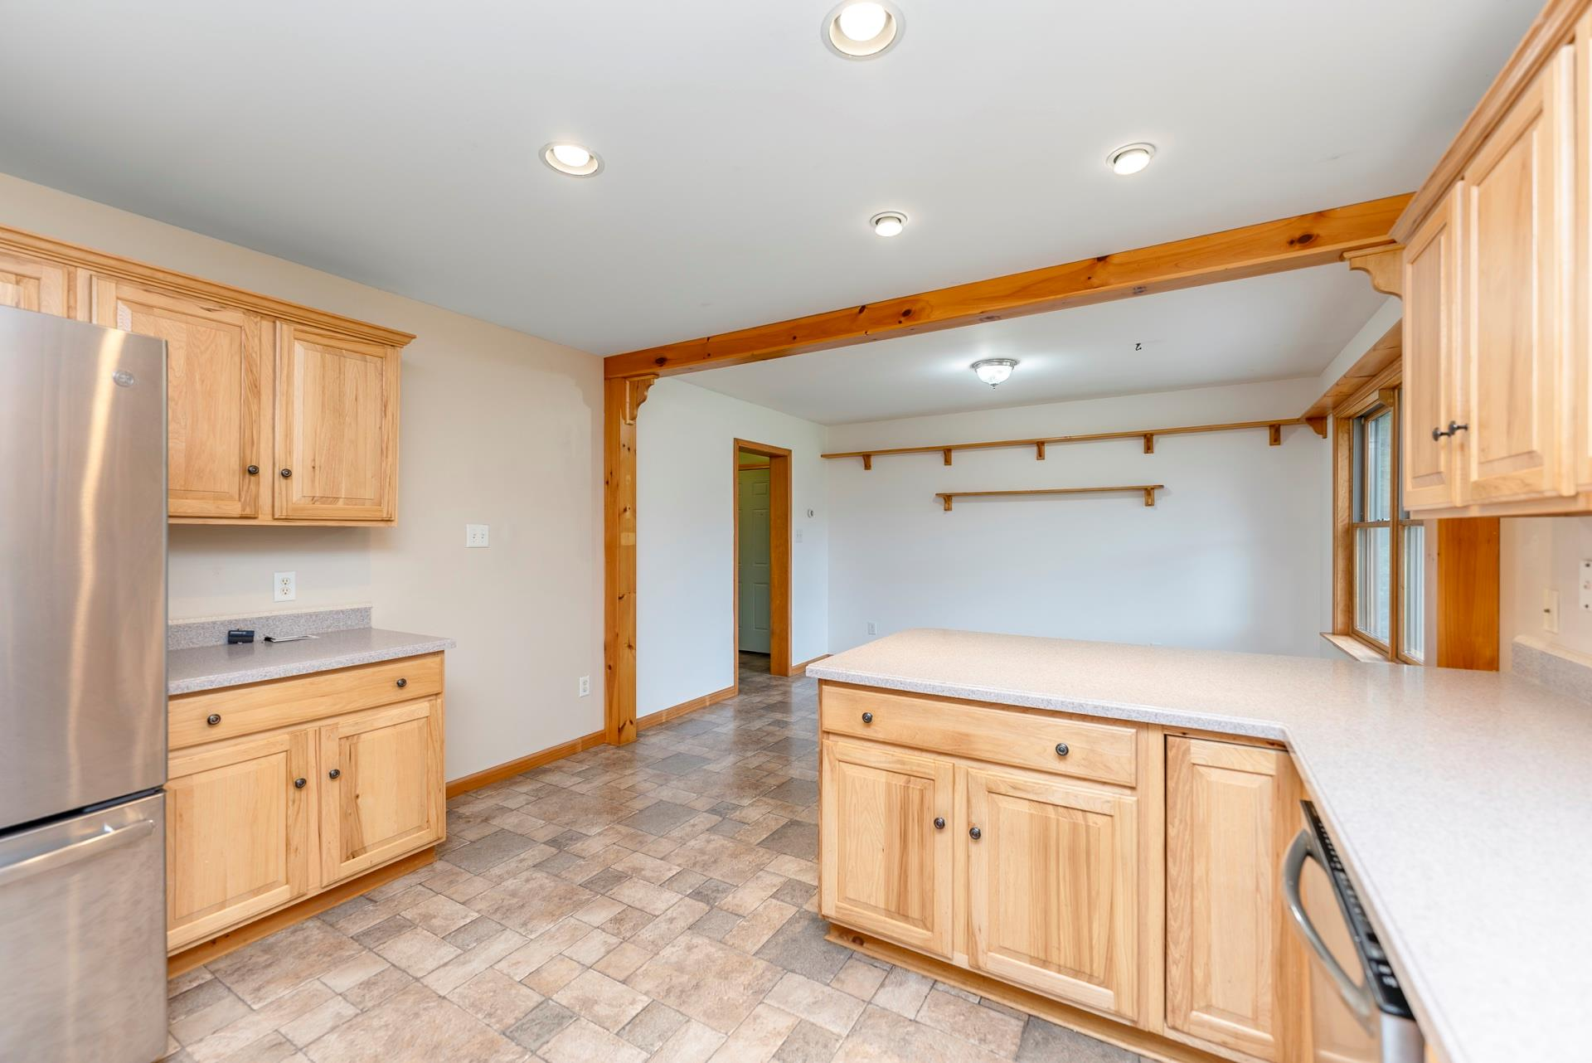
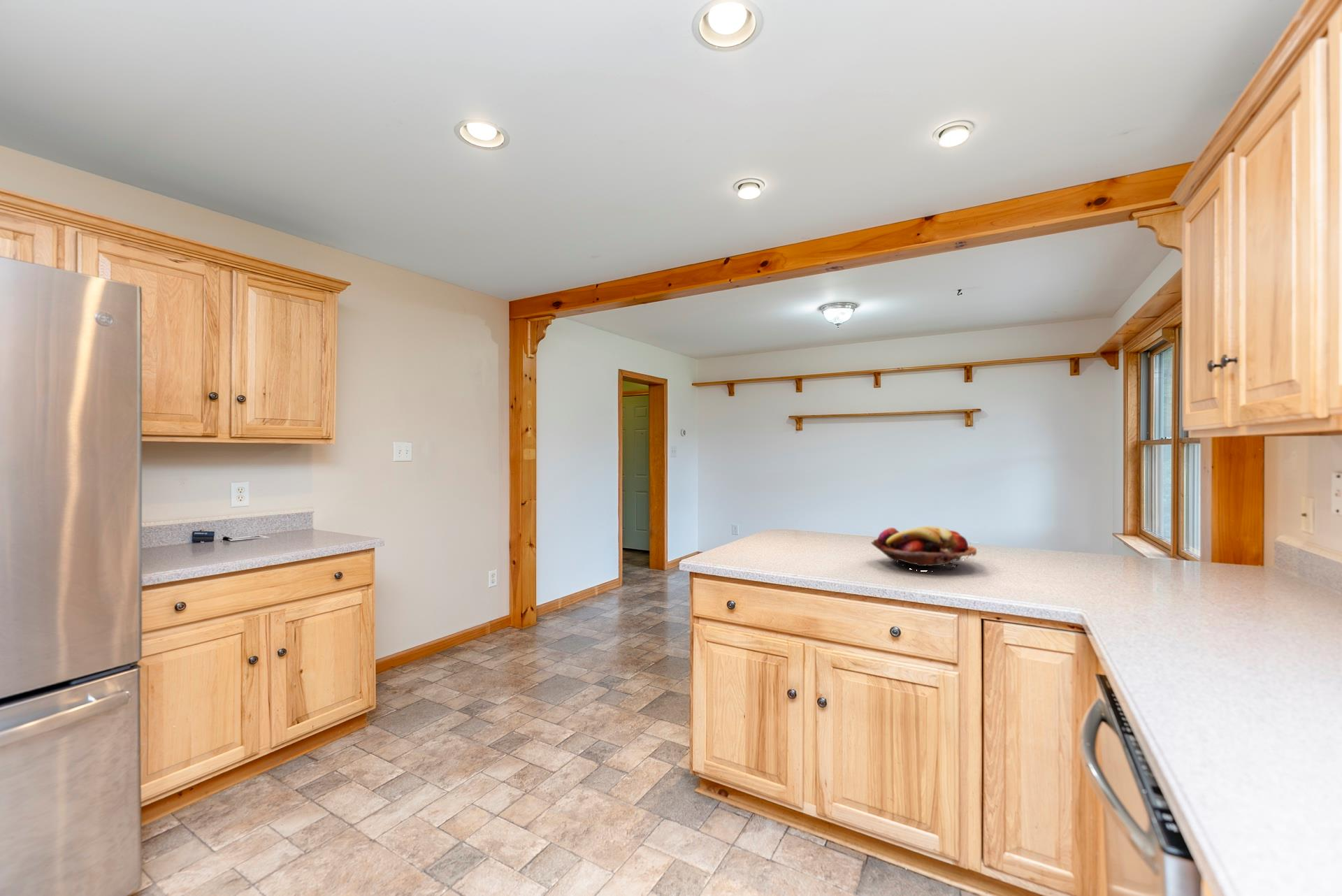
+ fruit basket [870,526,977,572]
